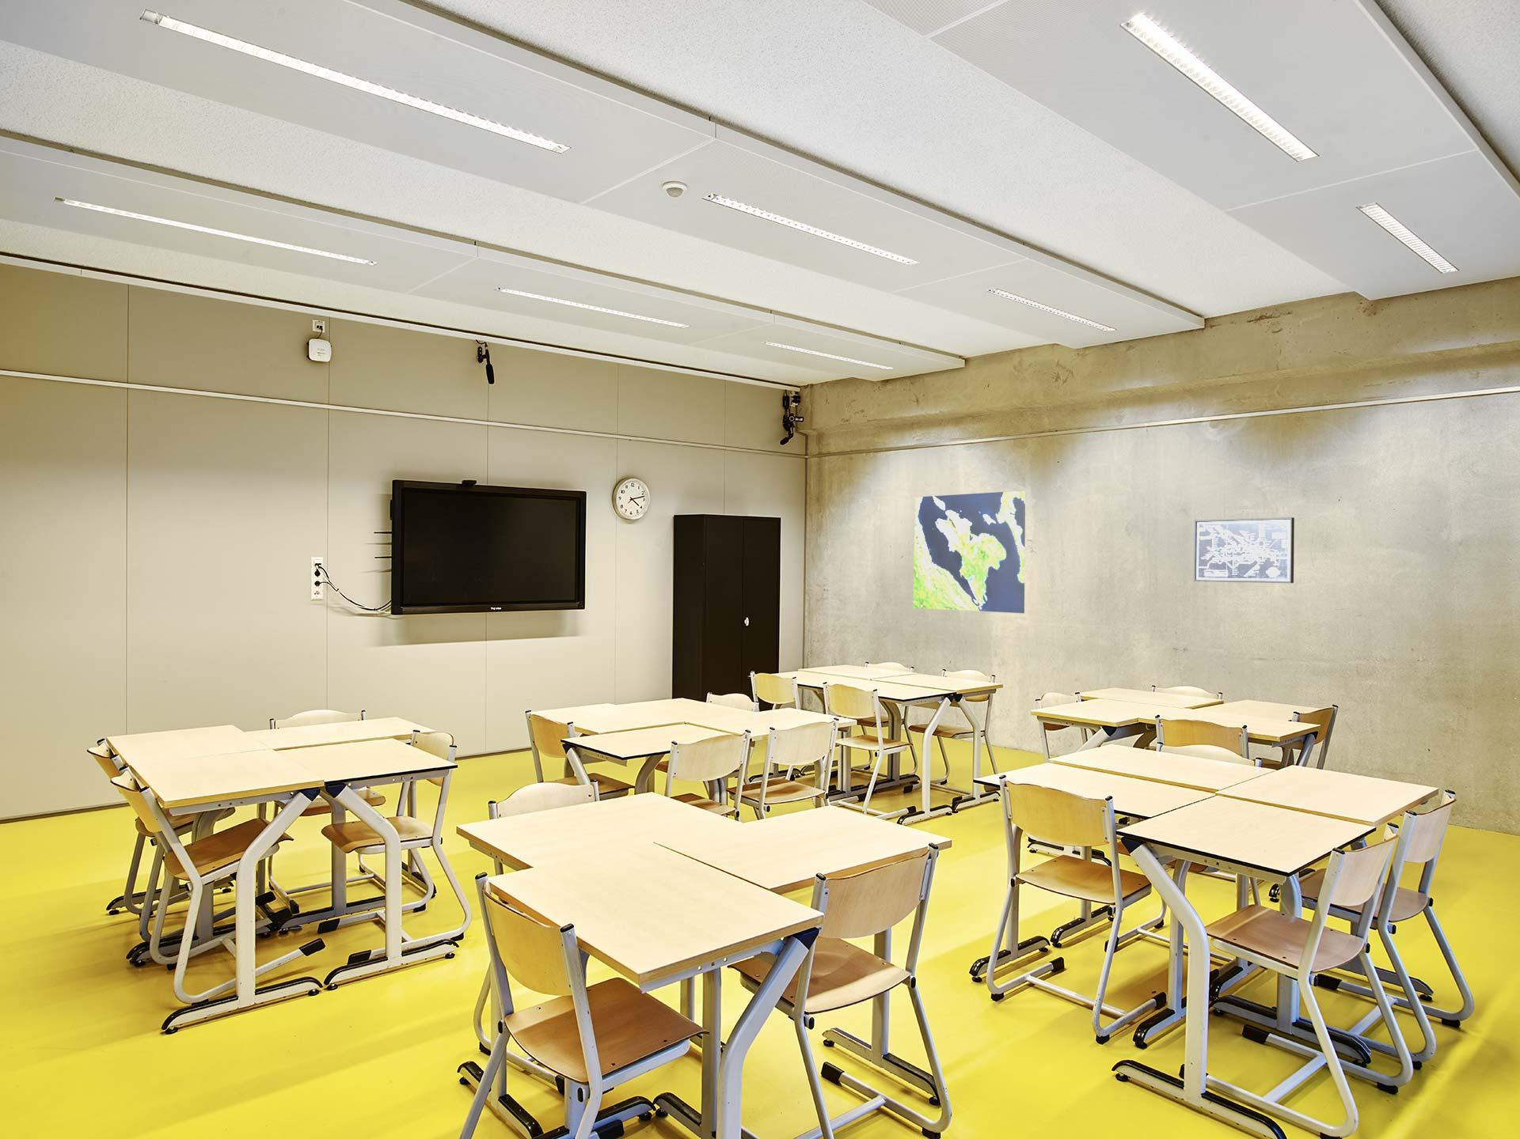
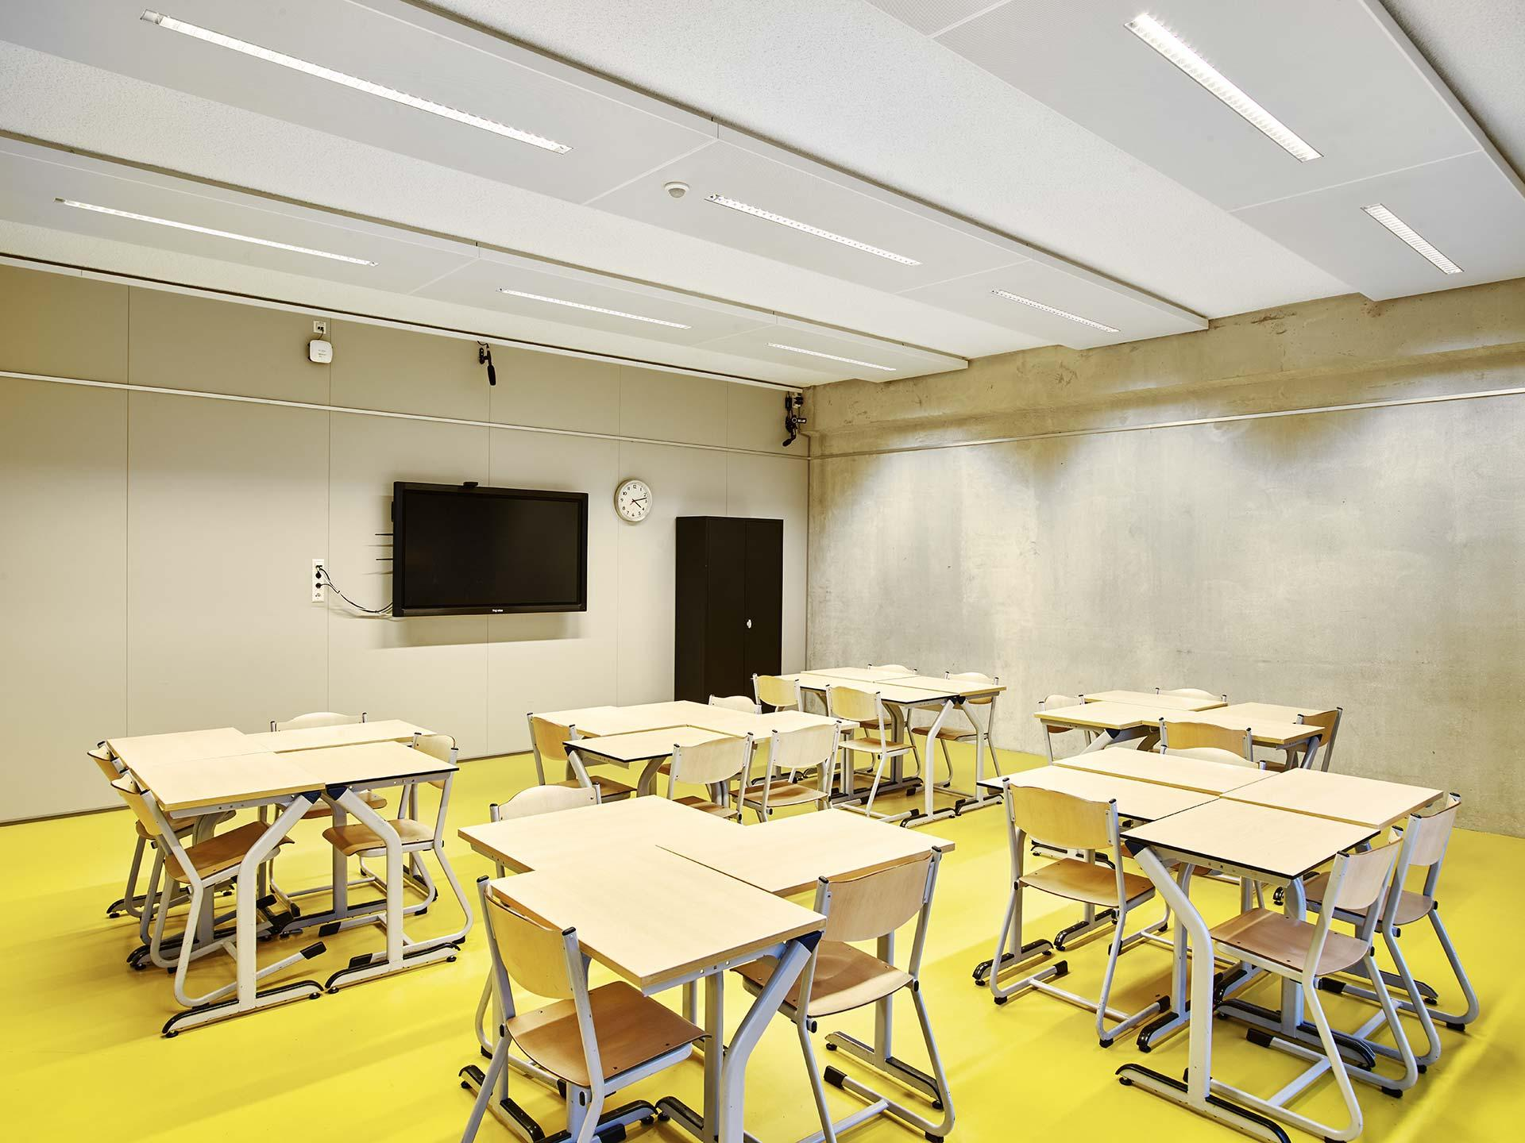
- world map [912,489,1026,614]
- wall art [1193,517,1295,584]
